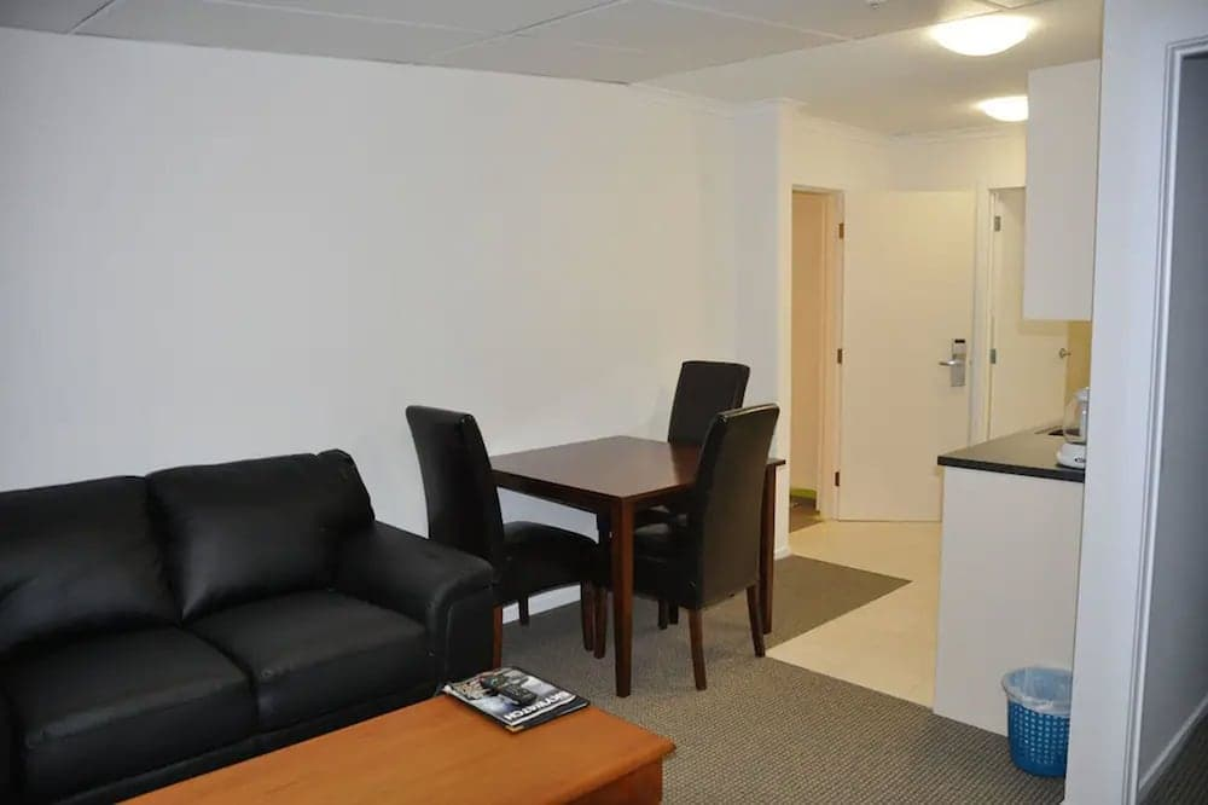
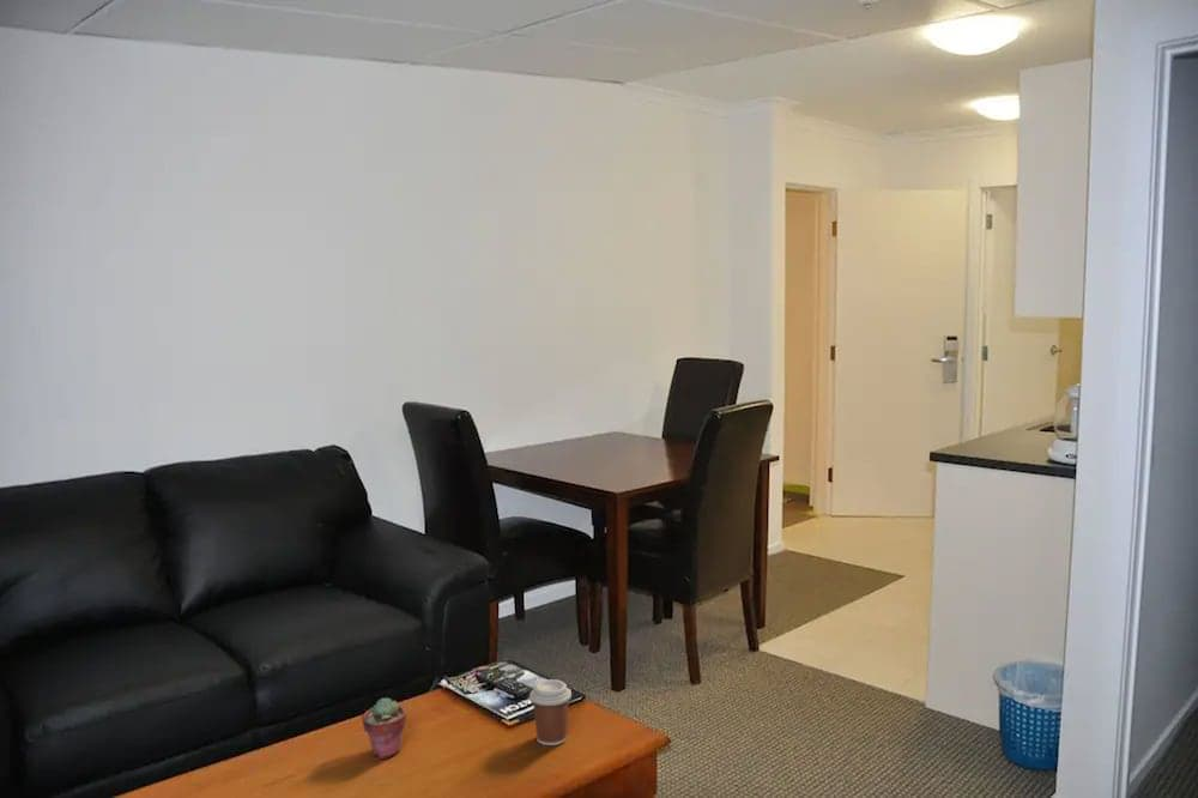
+ coffee cup [528,678,573,746]
+ potted succulent [361,696,407,760]
